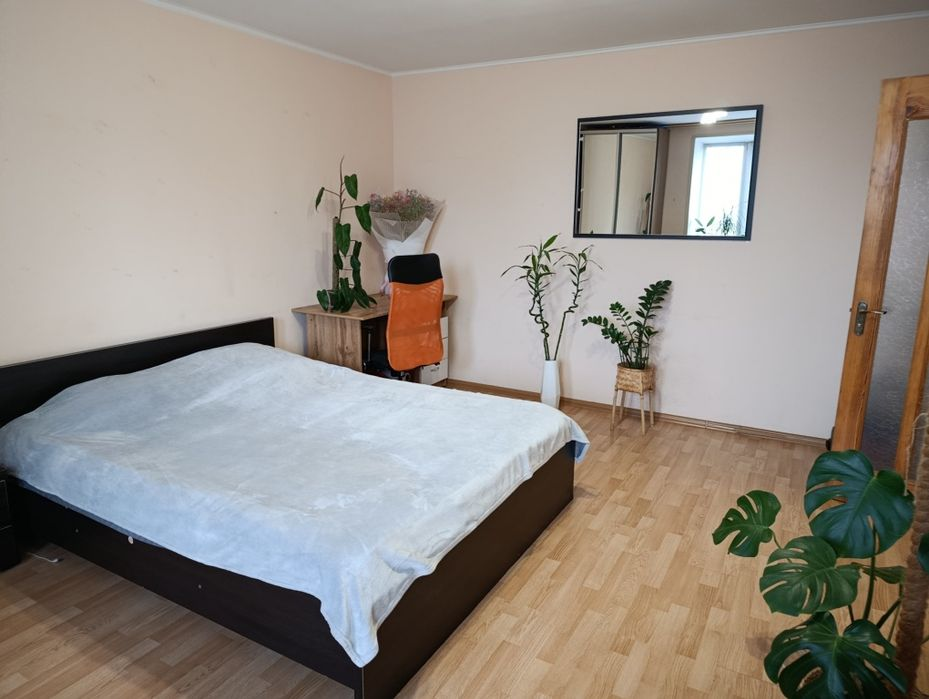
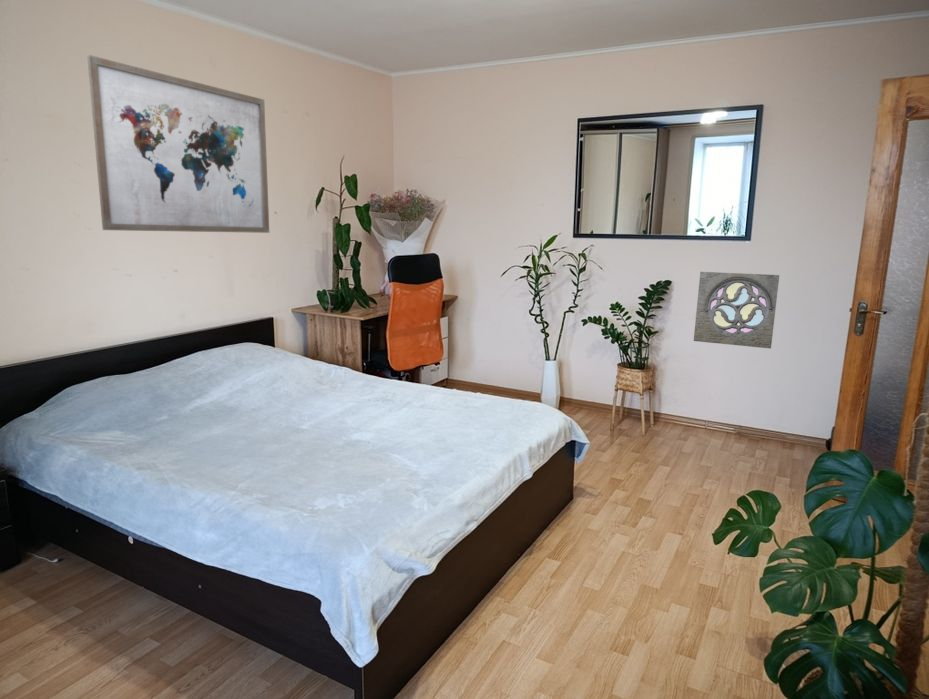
+ wall art [86,54,270,234]
+ wall ornament [693,271,780,350]
